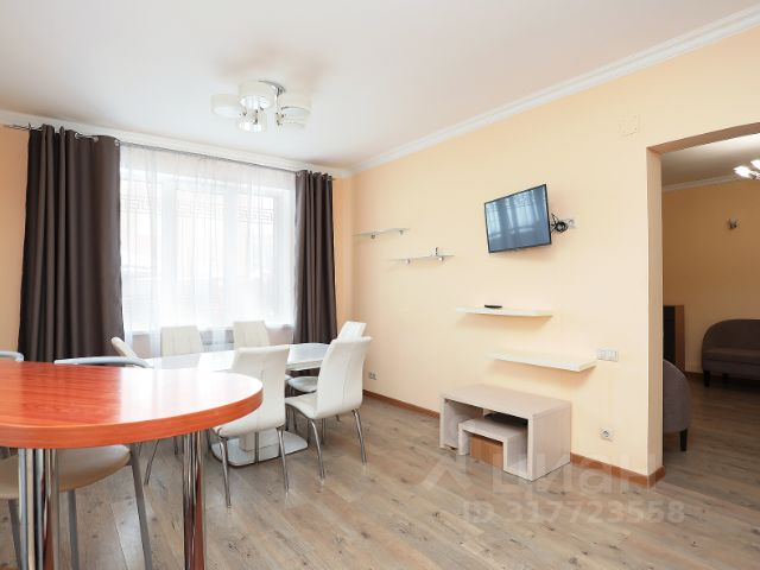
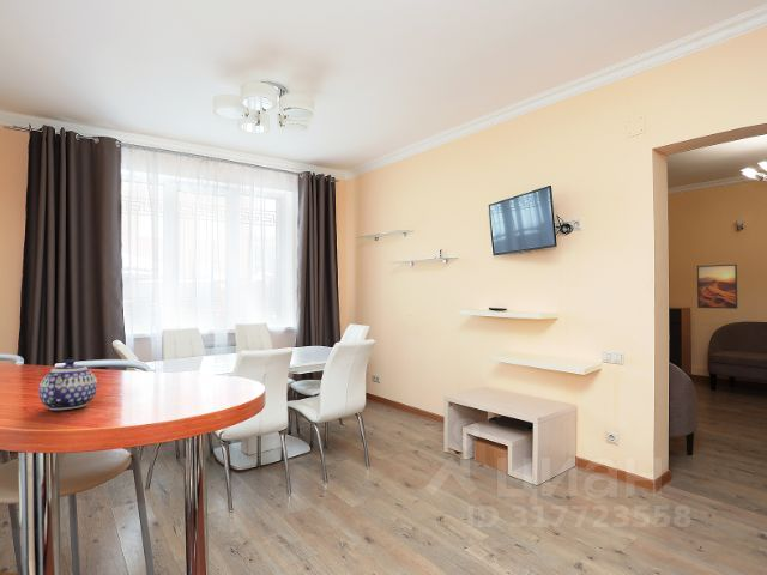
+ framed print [696,264,738,310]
+ teapot [38,358,98,411]
